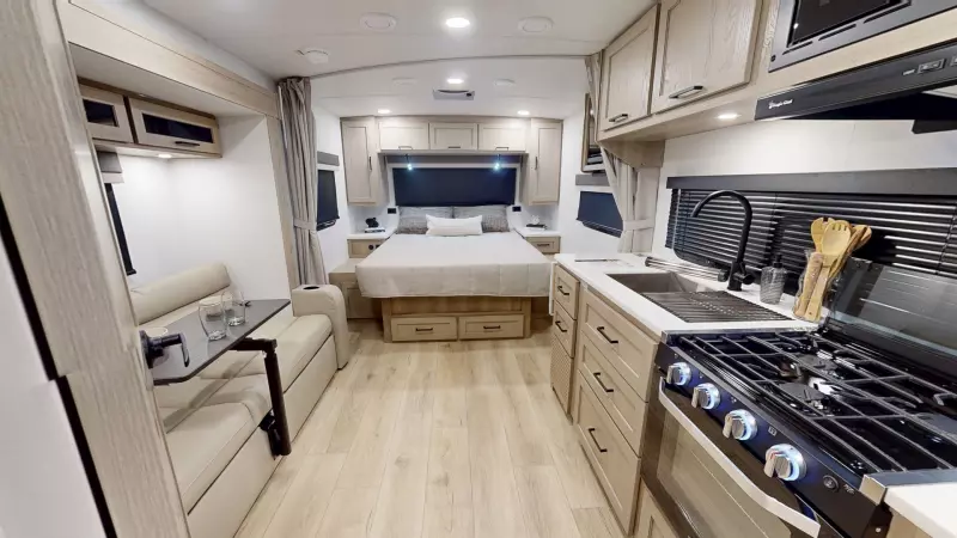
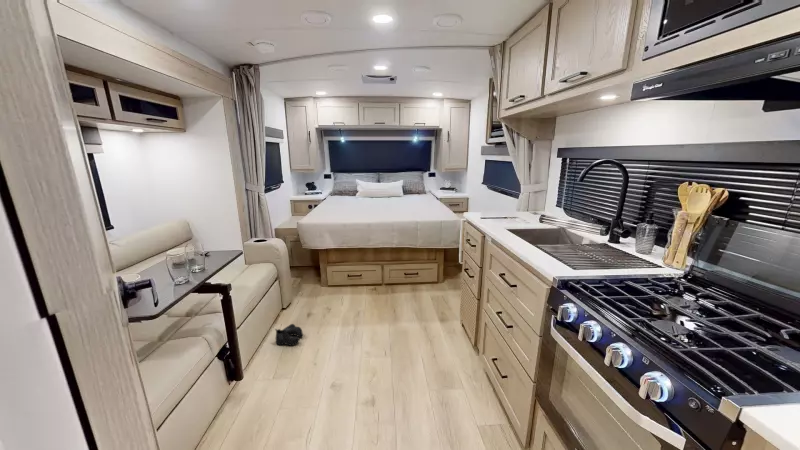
+ boots [274,323,304,347]
